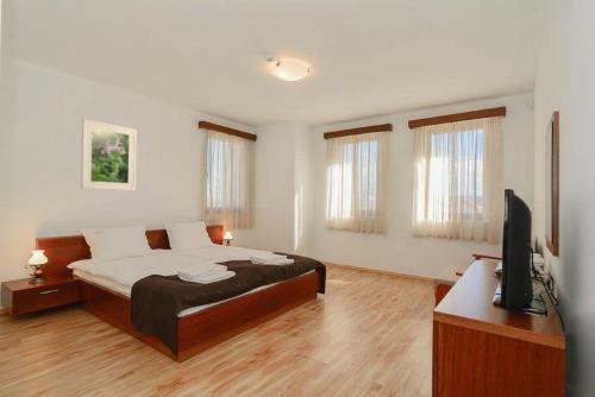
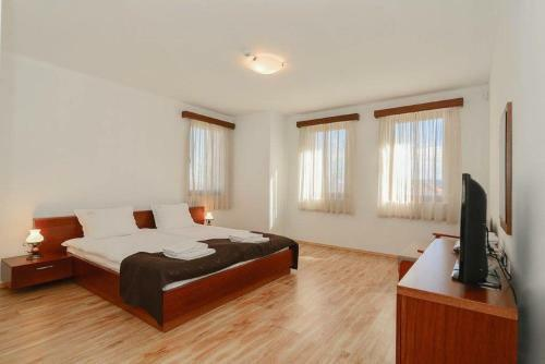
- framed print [80,118,138,191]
